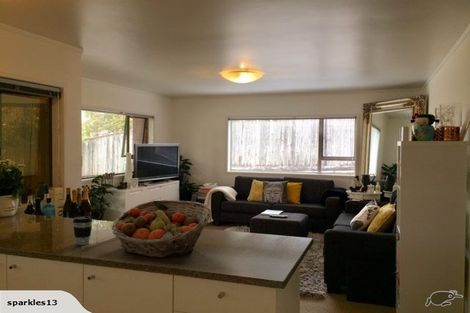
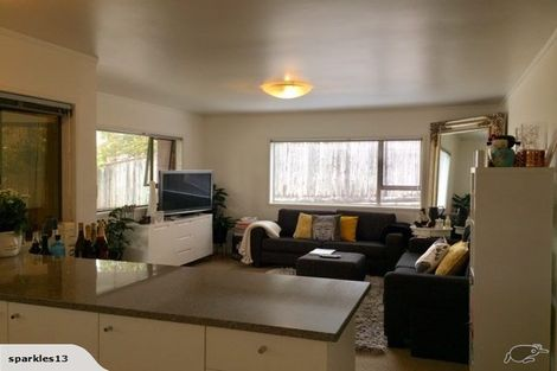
- coffee cup [72,215,93,246]
- fruit basket [110,199,212,258]
